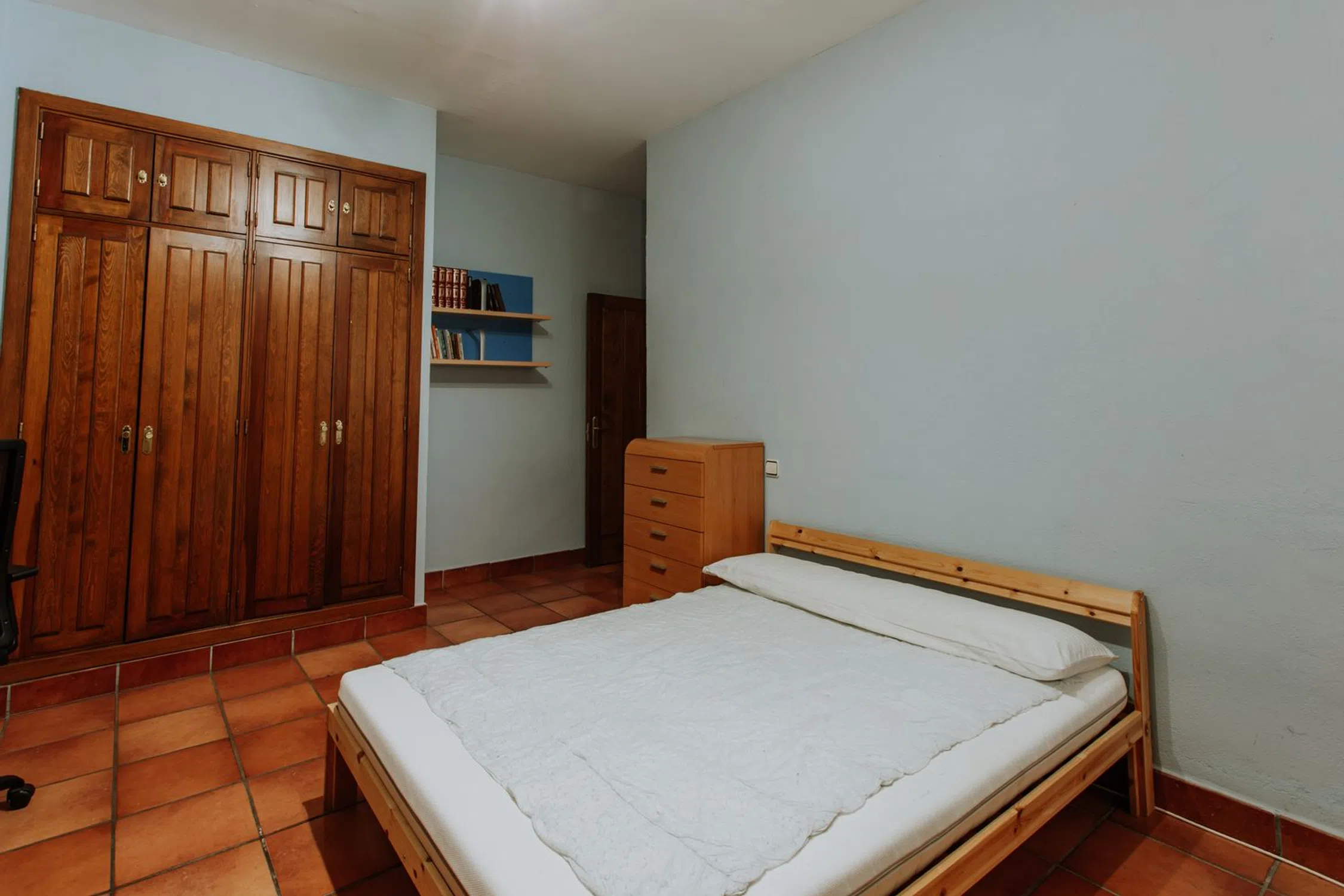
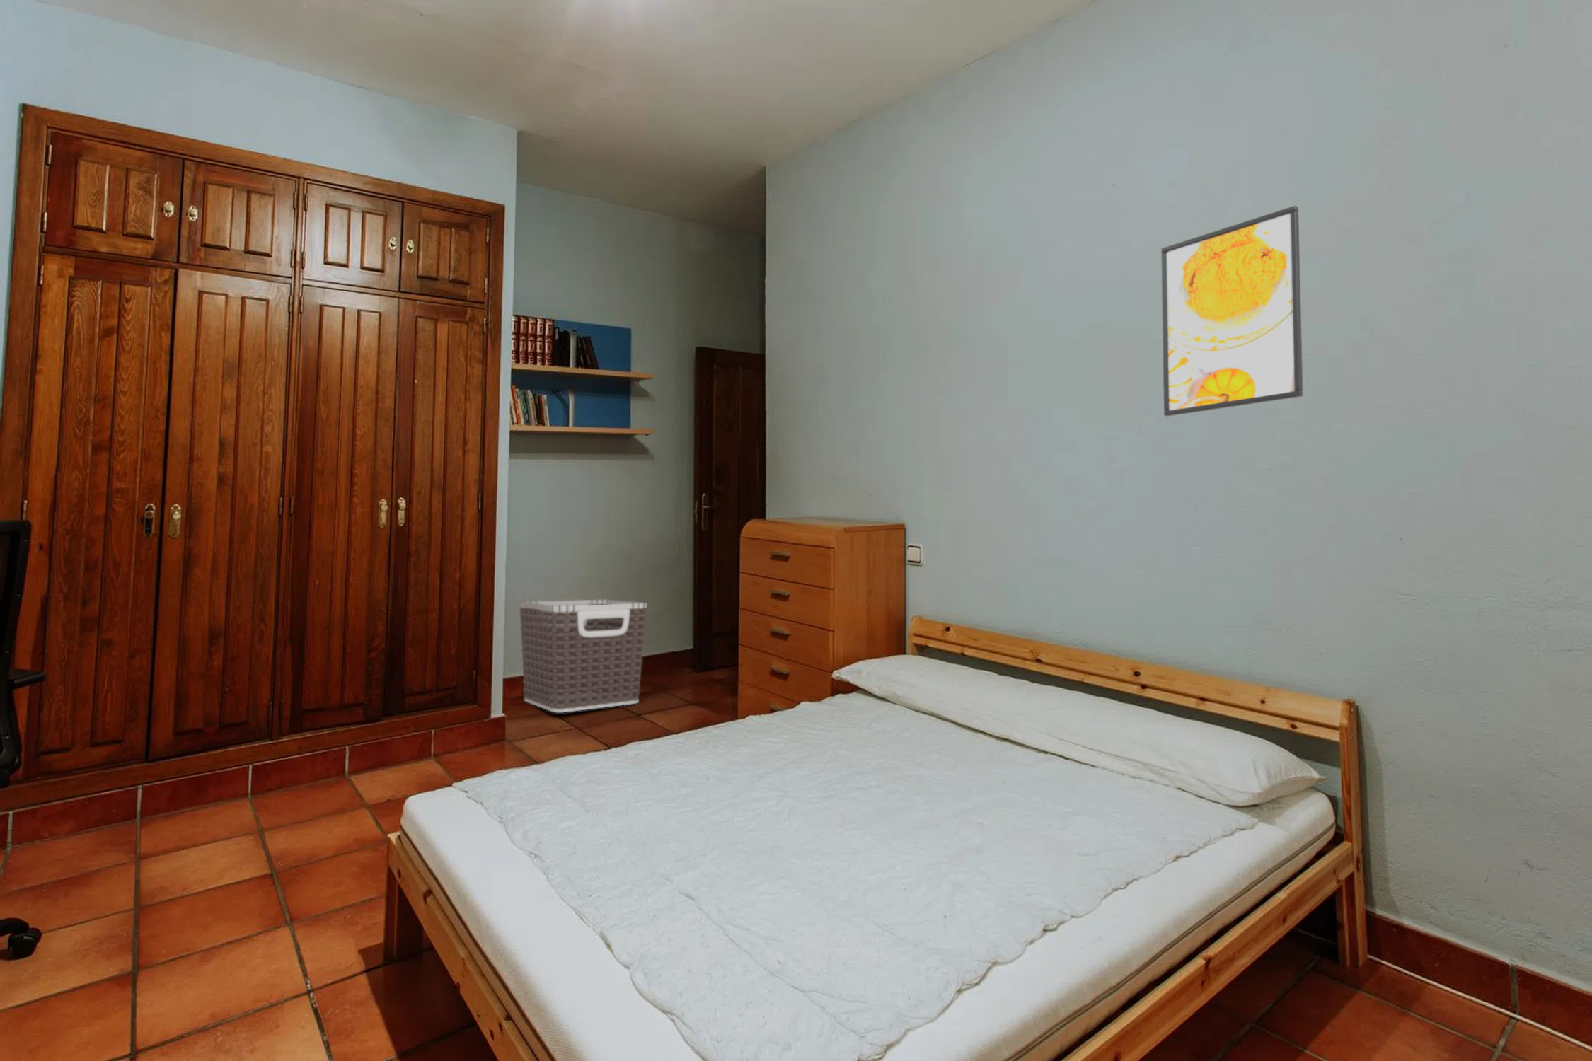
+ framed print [1161,205,1303,417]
+ clothes hamper [518,598,648,713]
